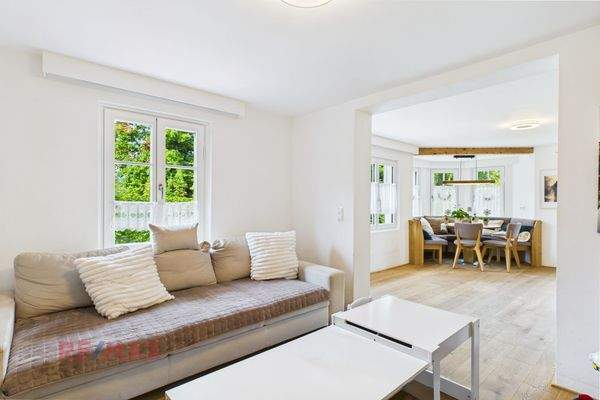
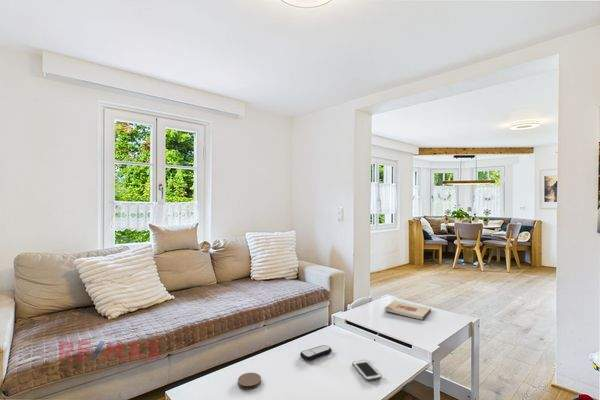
+ coaster [237,372,262,390]
+ wooden plaque [383,300,432,321]
+ remote control [299,344,333,362]
+ cell phone [351,359,383,382]
